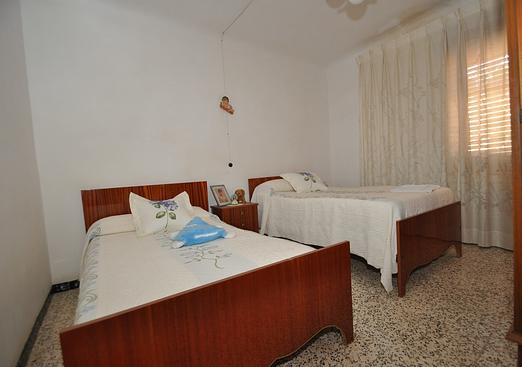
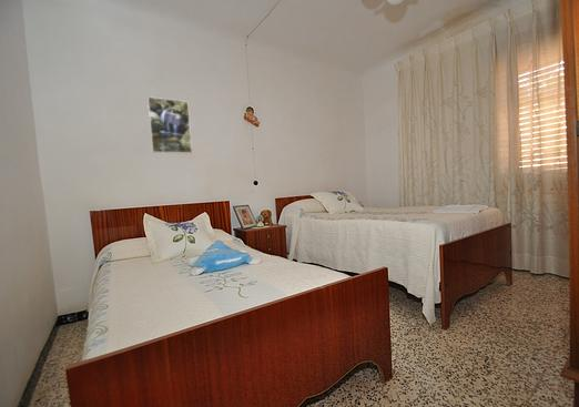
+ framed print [146,95,193,154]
